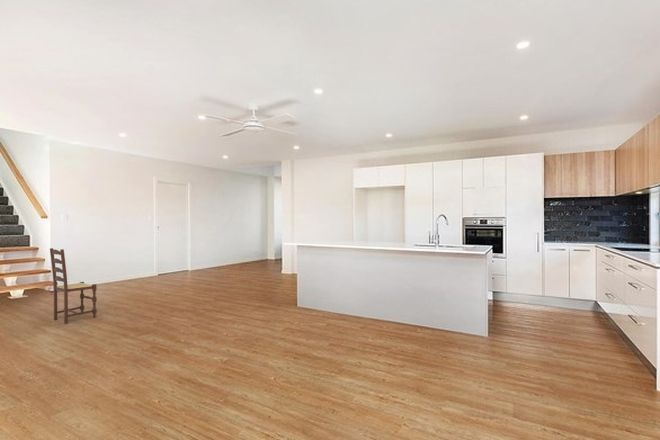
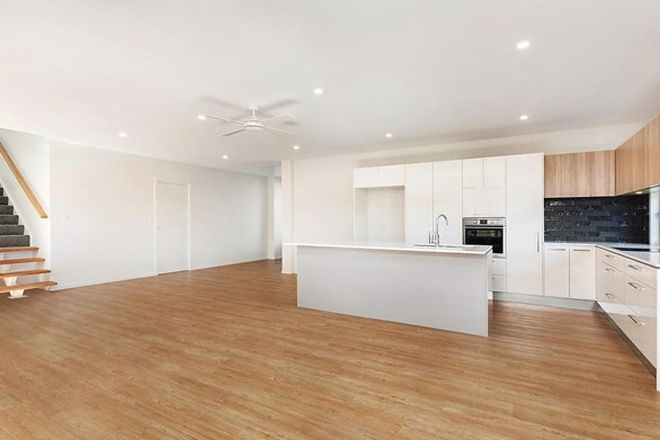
- dining chair [49,247,98,325]
